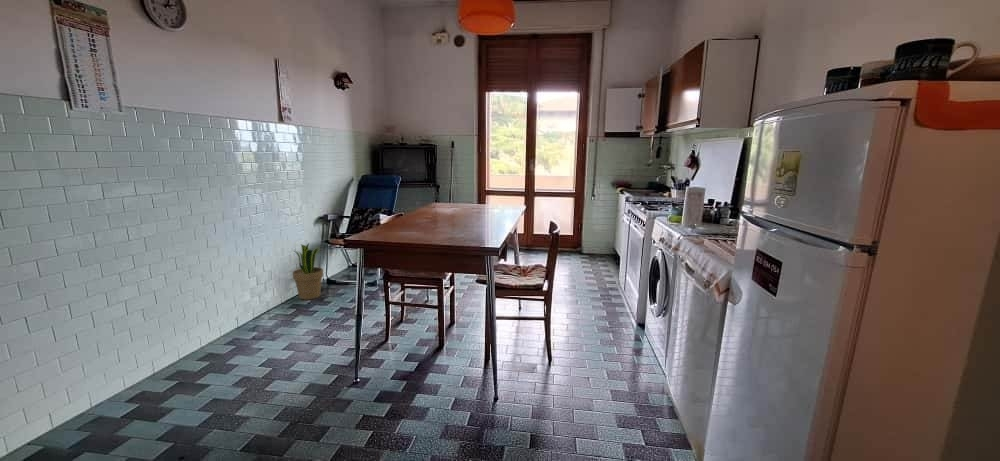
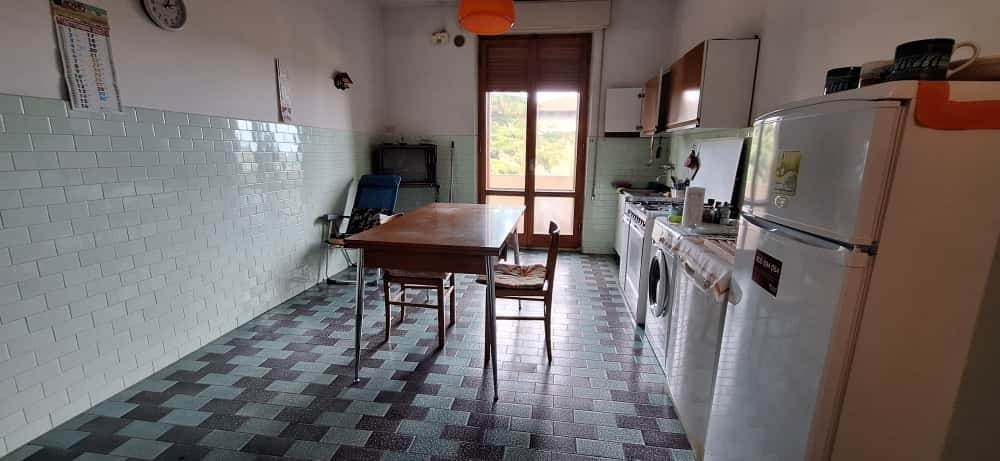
- potted plant [292,242,324,301]
